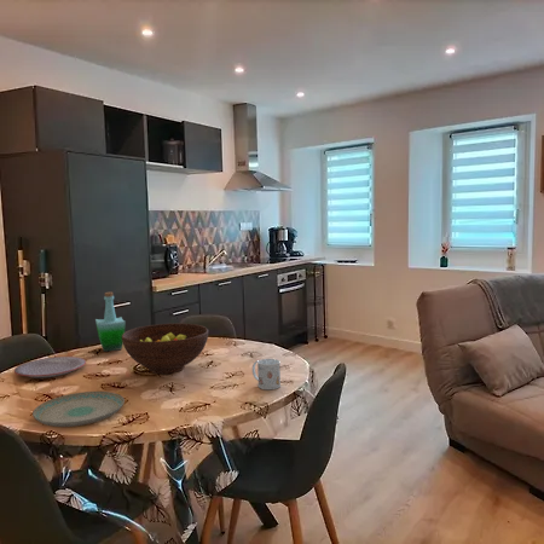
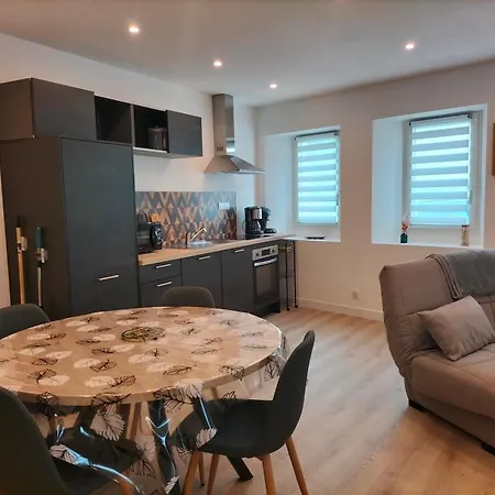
- plate [13,355,87,378]
- bottle [94,291,127,353]
- plate [31,390,126,428]
- mug [251,358,282,390]
- fruit bowl [122,323,209,375]
